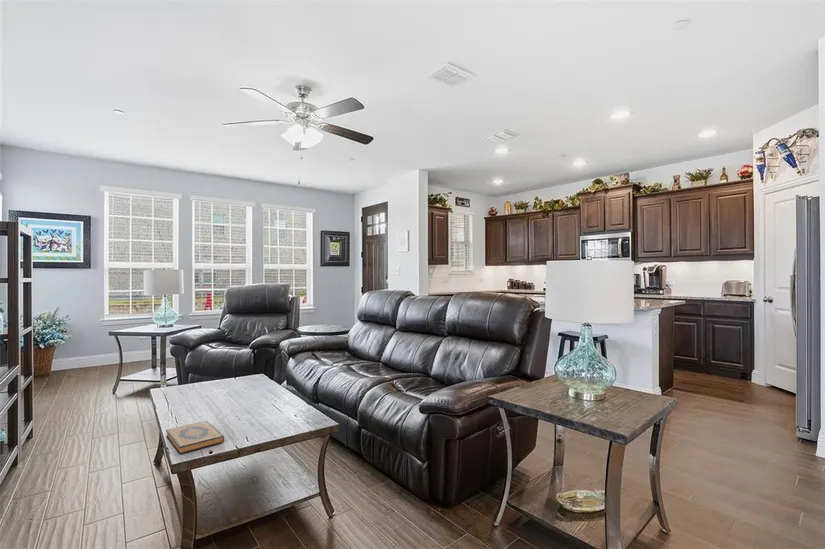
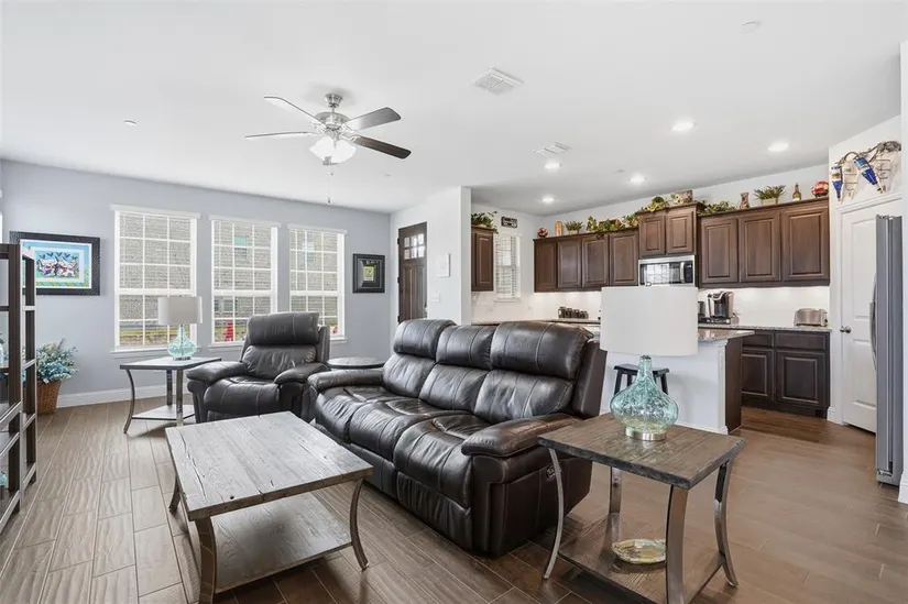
- hardback book [165,420,225,455]
